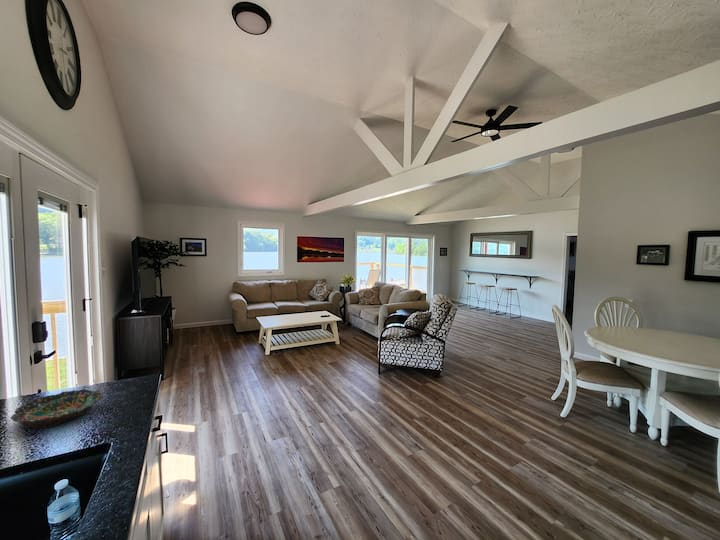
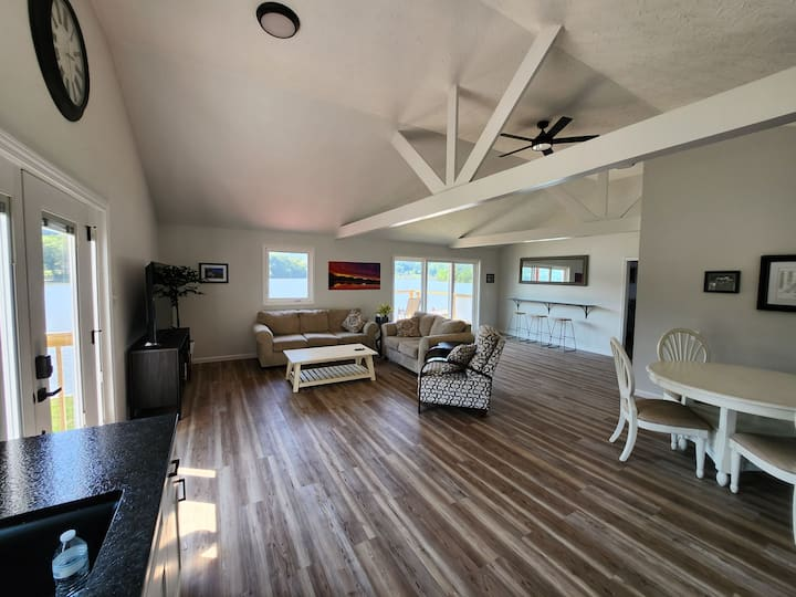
- bowl [10,388,104,430]
